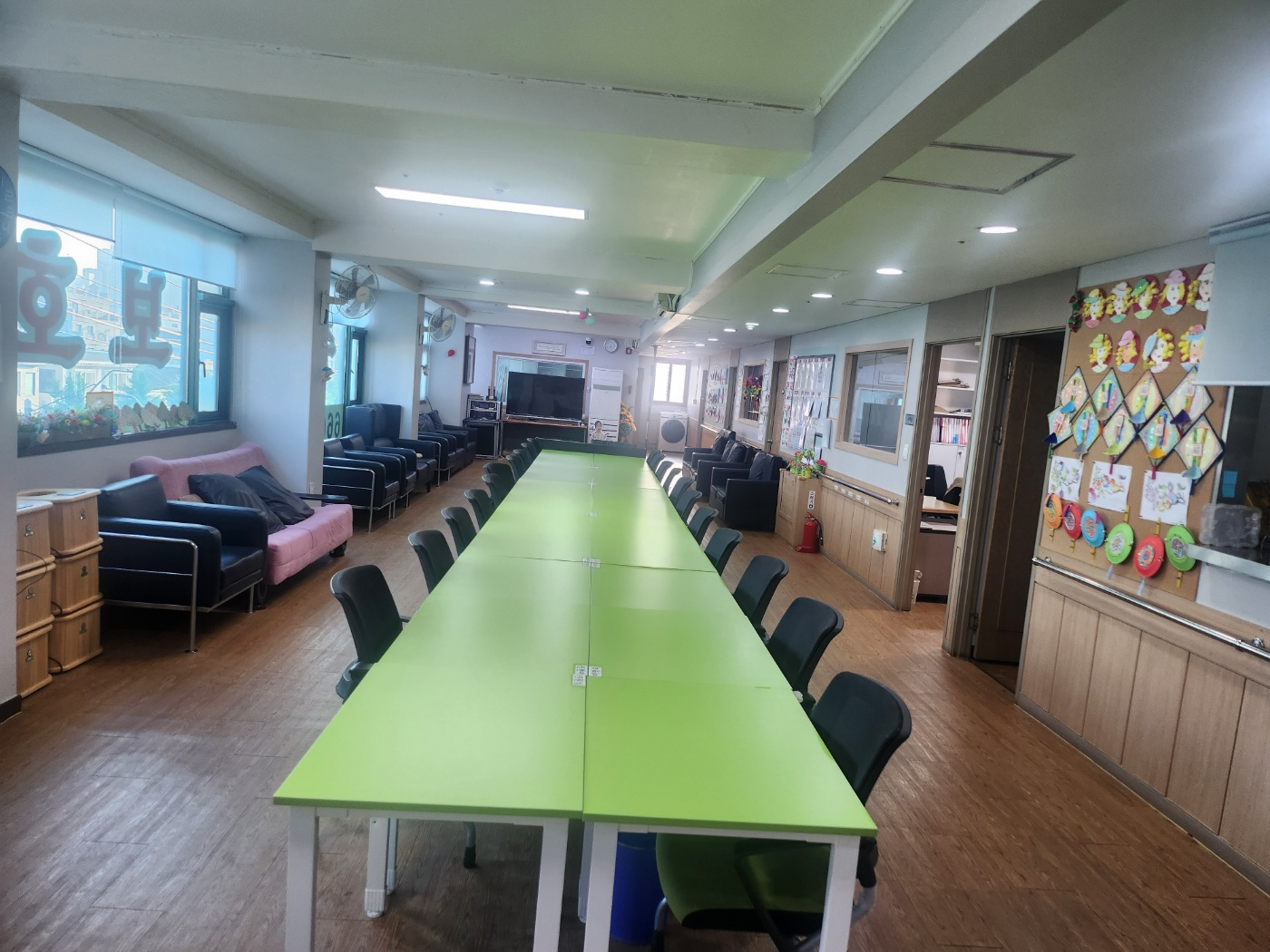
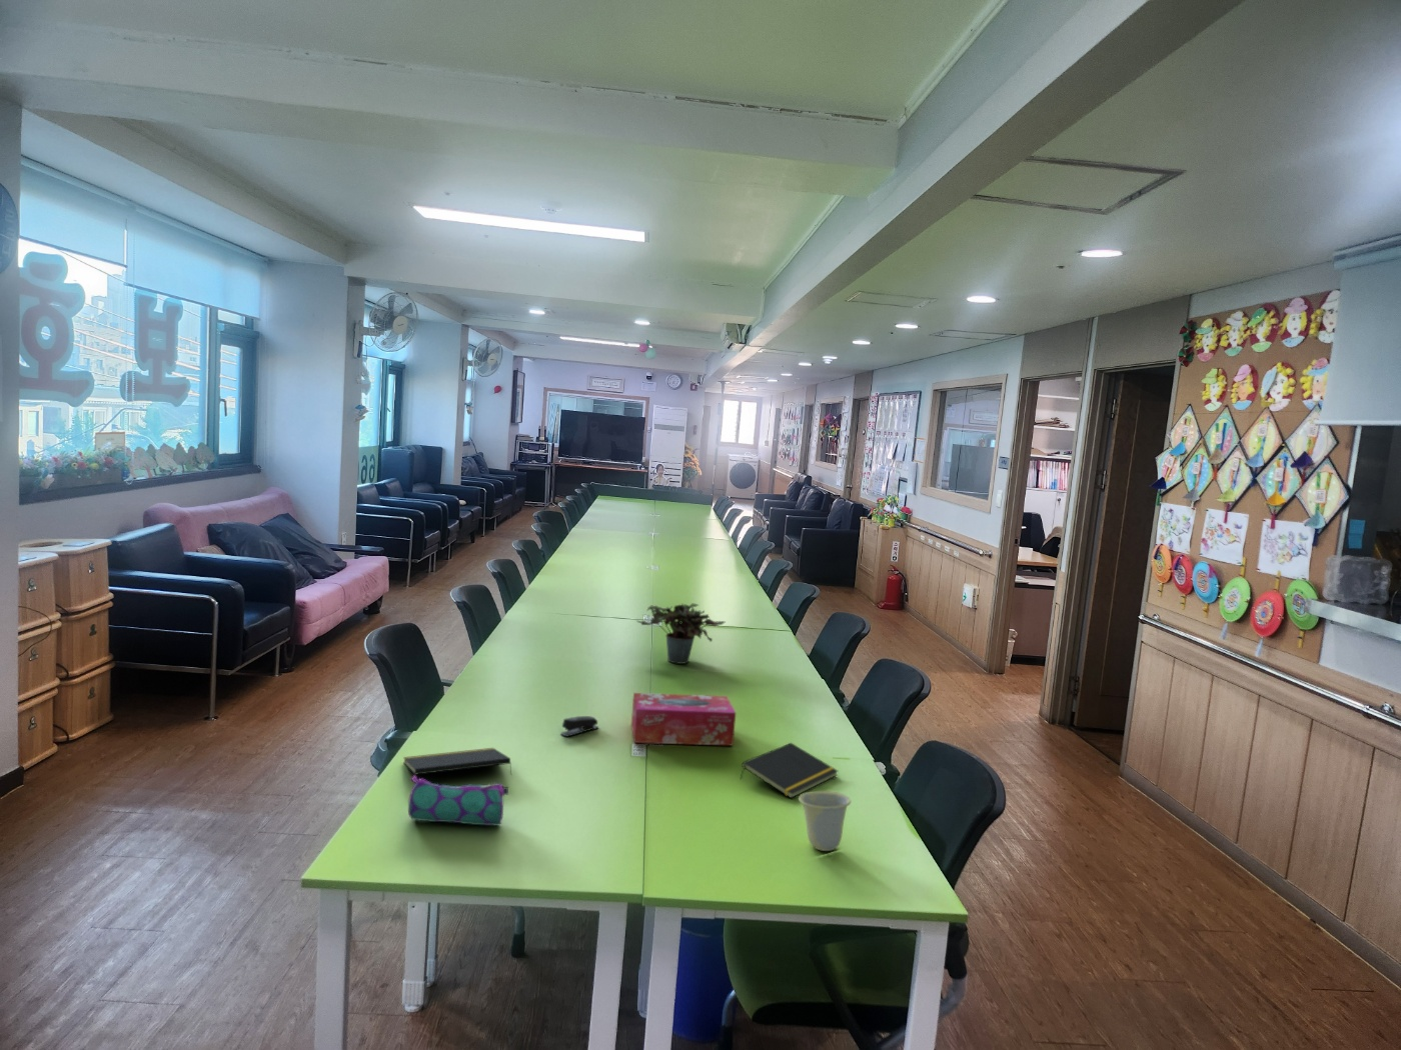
+ tissue box [631,692,737,746]
+ pencil case [407,774,510,827]
+ notepad [403,747,512,776]
+ cup [798,790,852,851]
+ potted plant [634,603,726,665]
+ stapler [559,715,599,737]
+ notepad [739,742,839,799]
